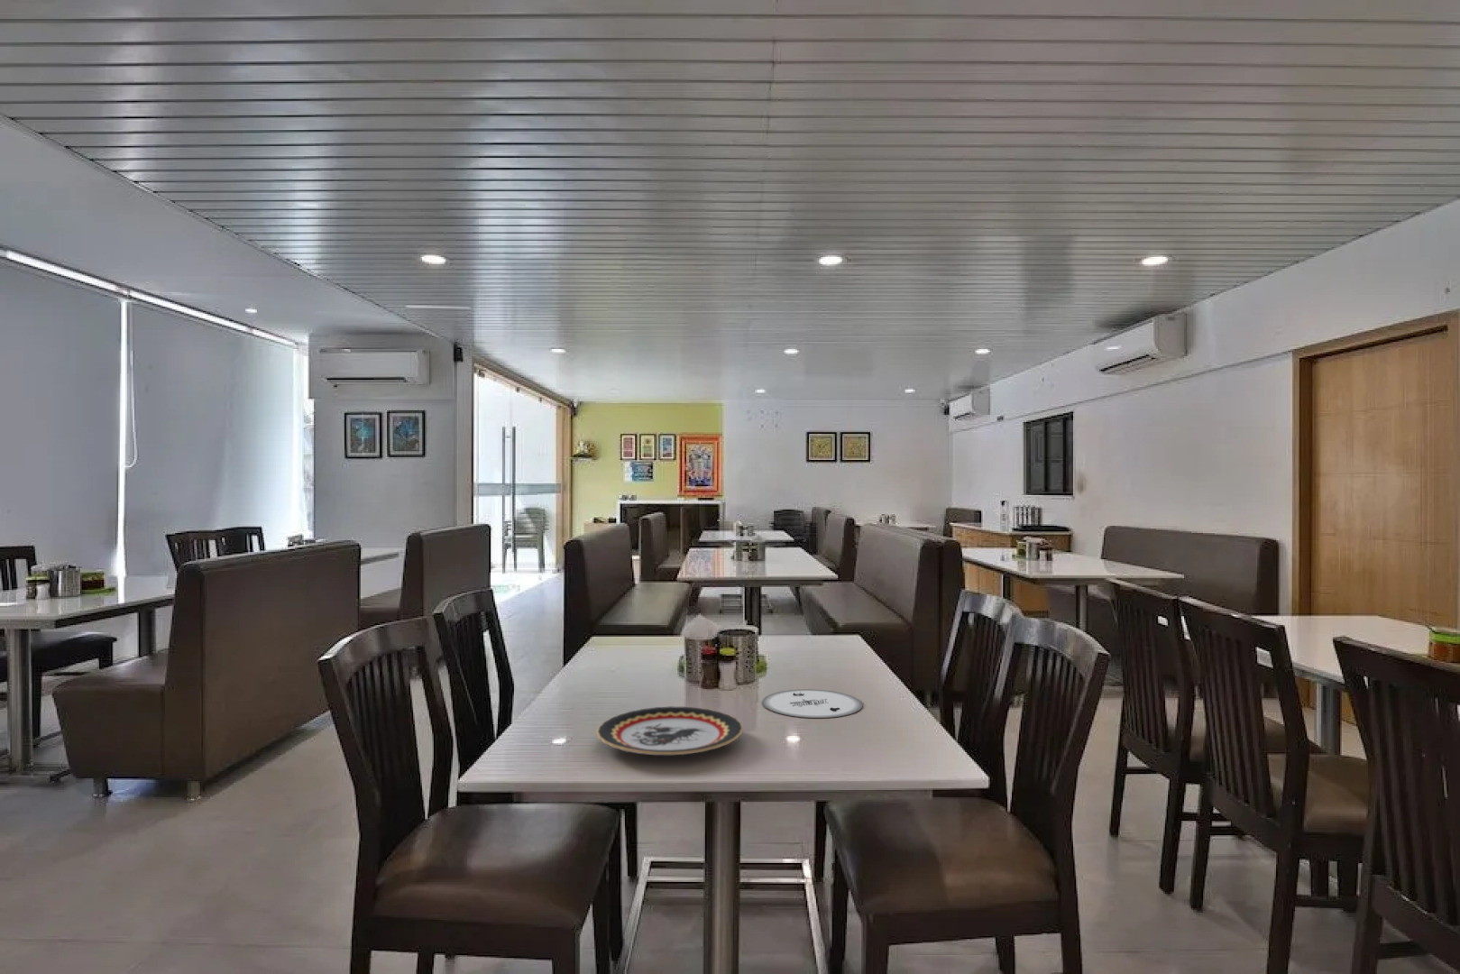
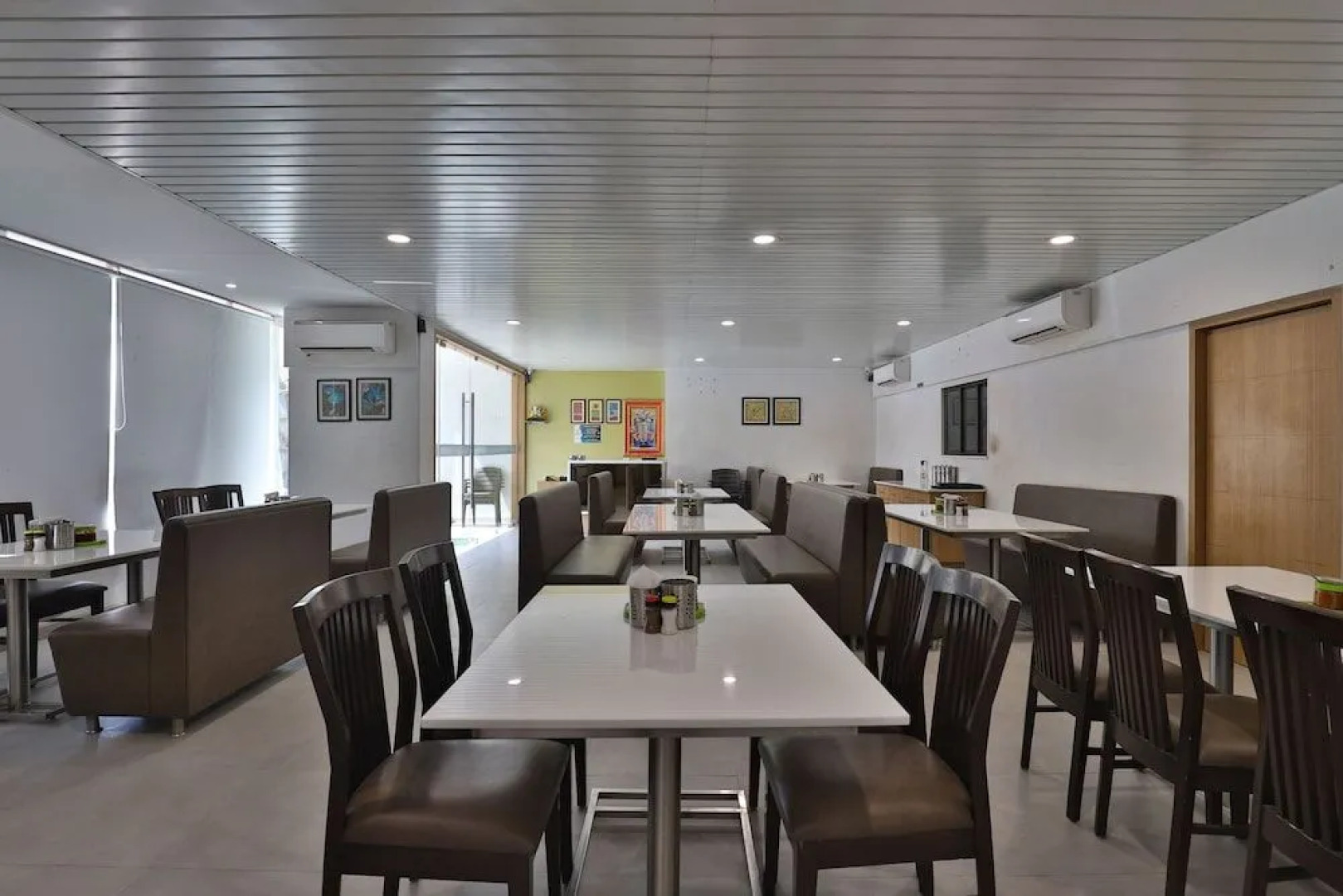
- plate [761,688,864,719]
- plate [595,705,744,756]
